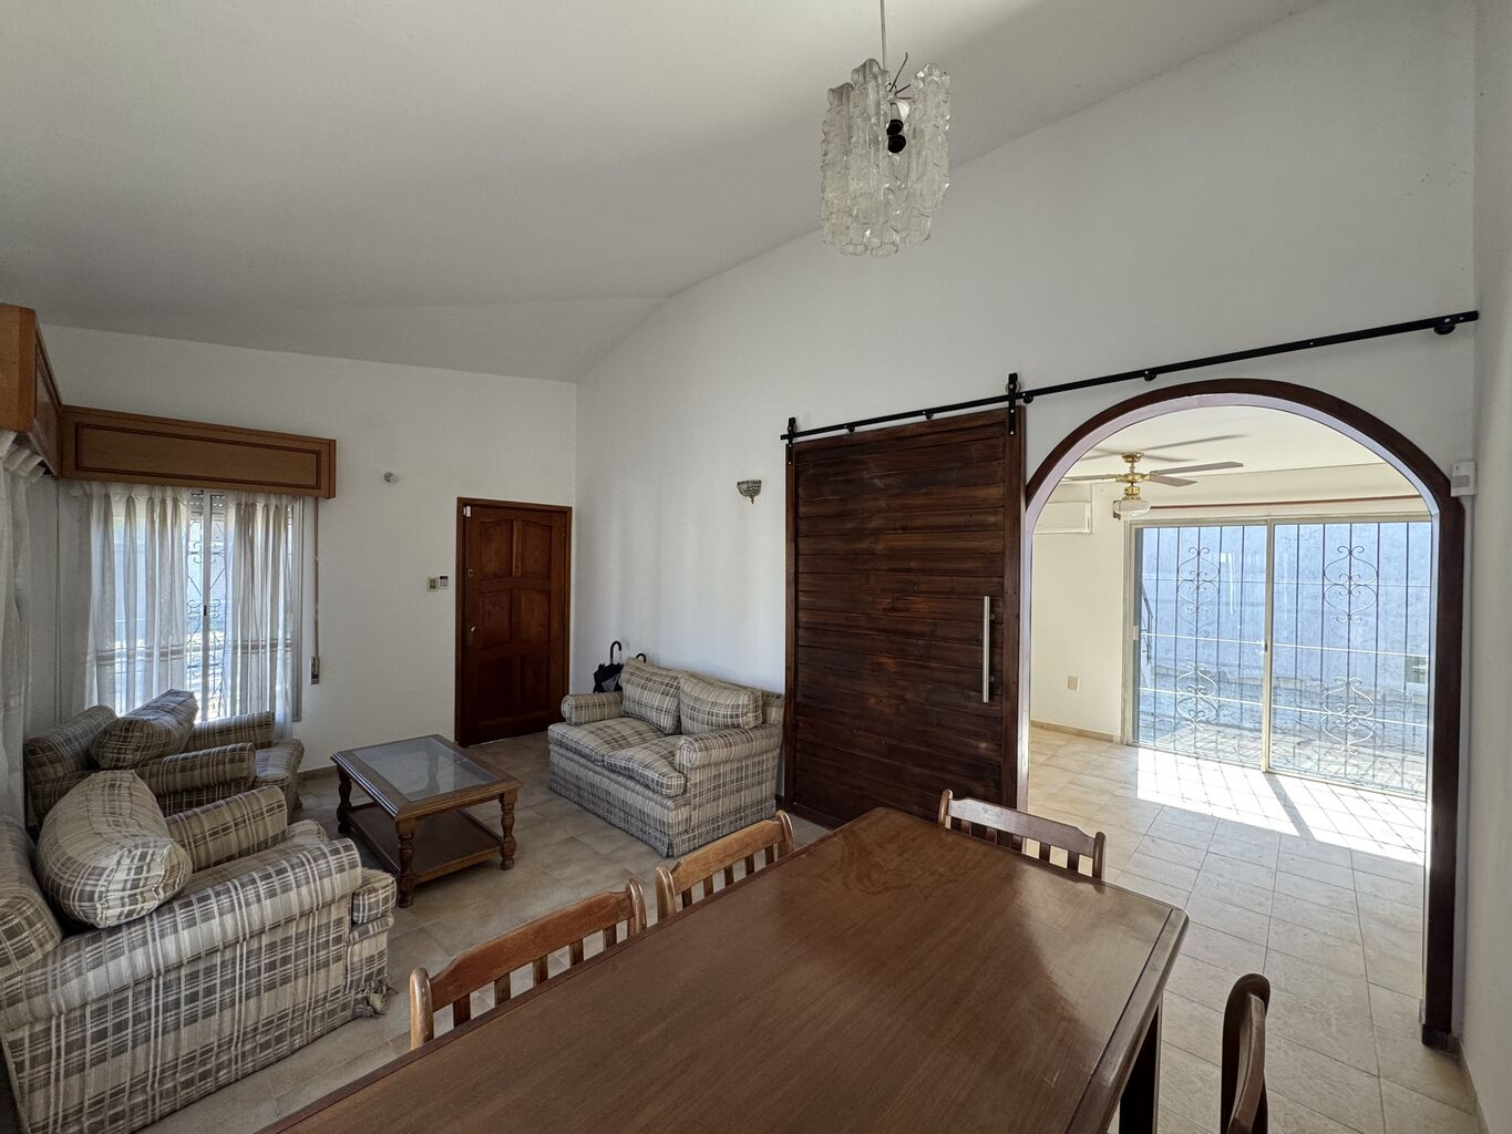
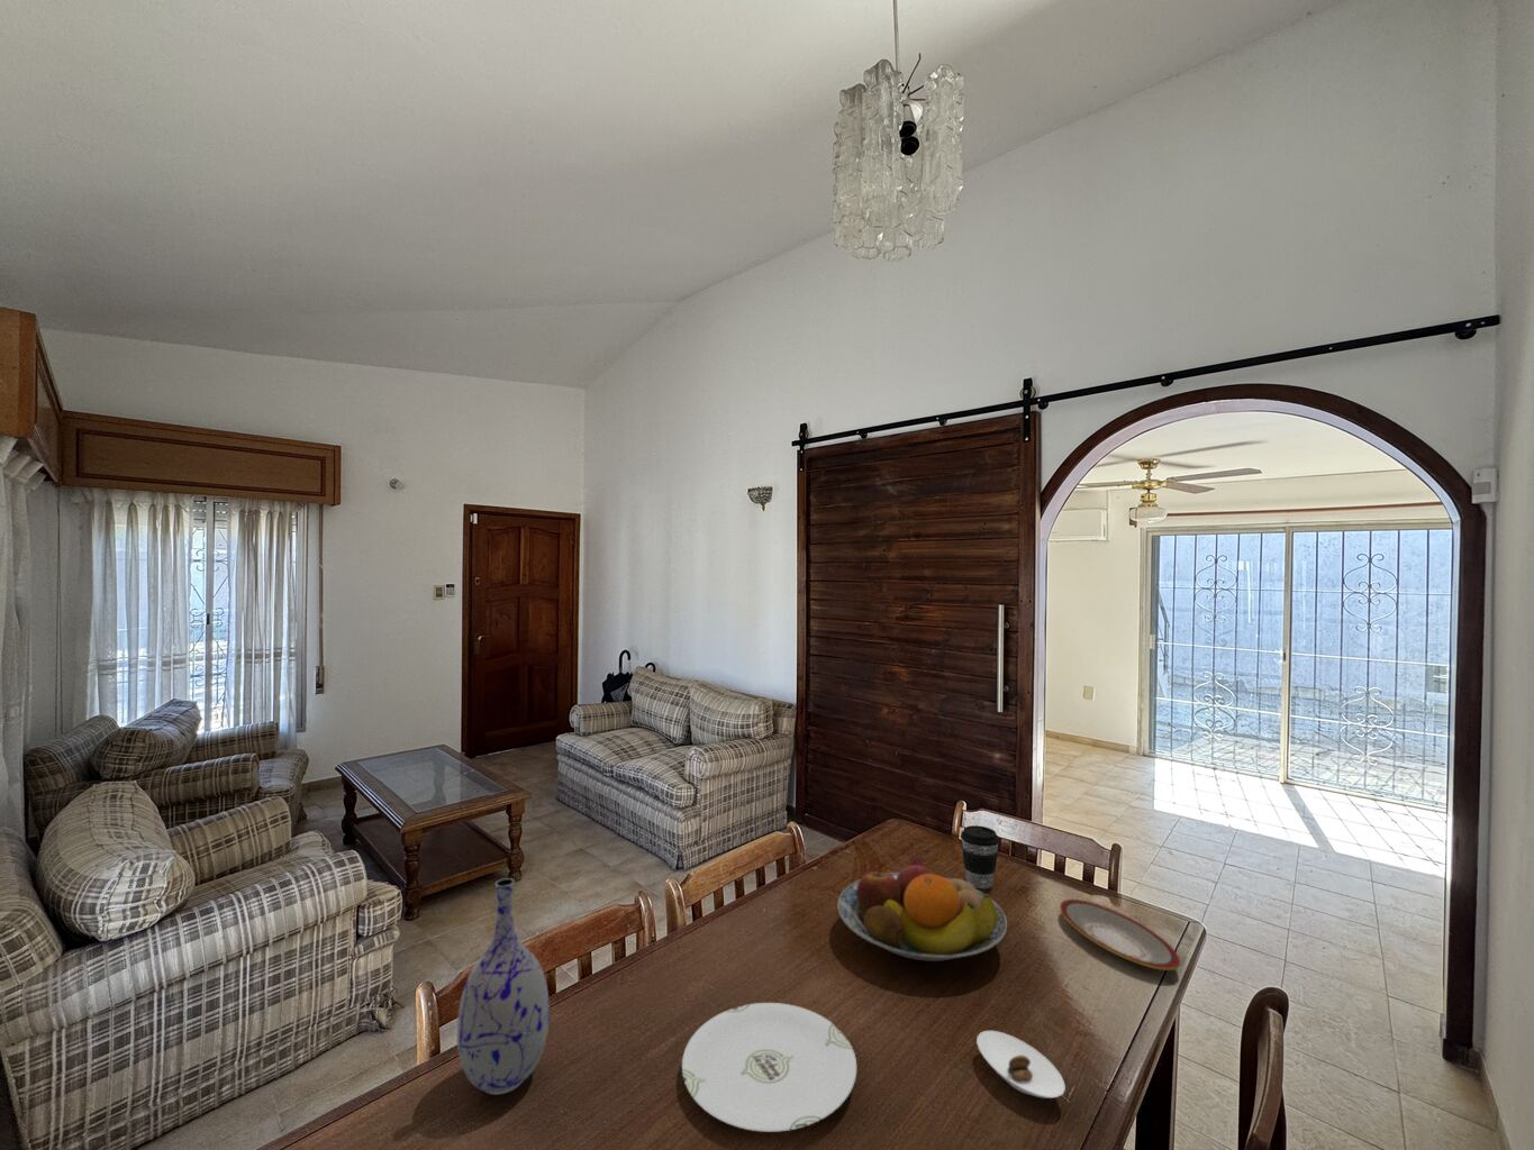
+ vase [456,877,551,1094]
+ saucer [976,1030,1066,1099]
+ coffee cup [960,824,1000,889]
+ fruit bowl [837,855,1008,963]
+ plate [681,1001,857,1133]
+ plate [1059,899,1181,971]
